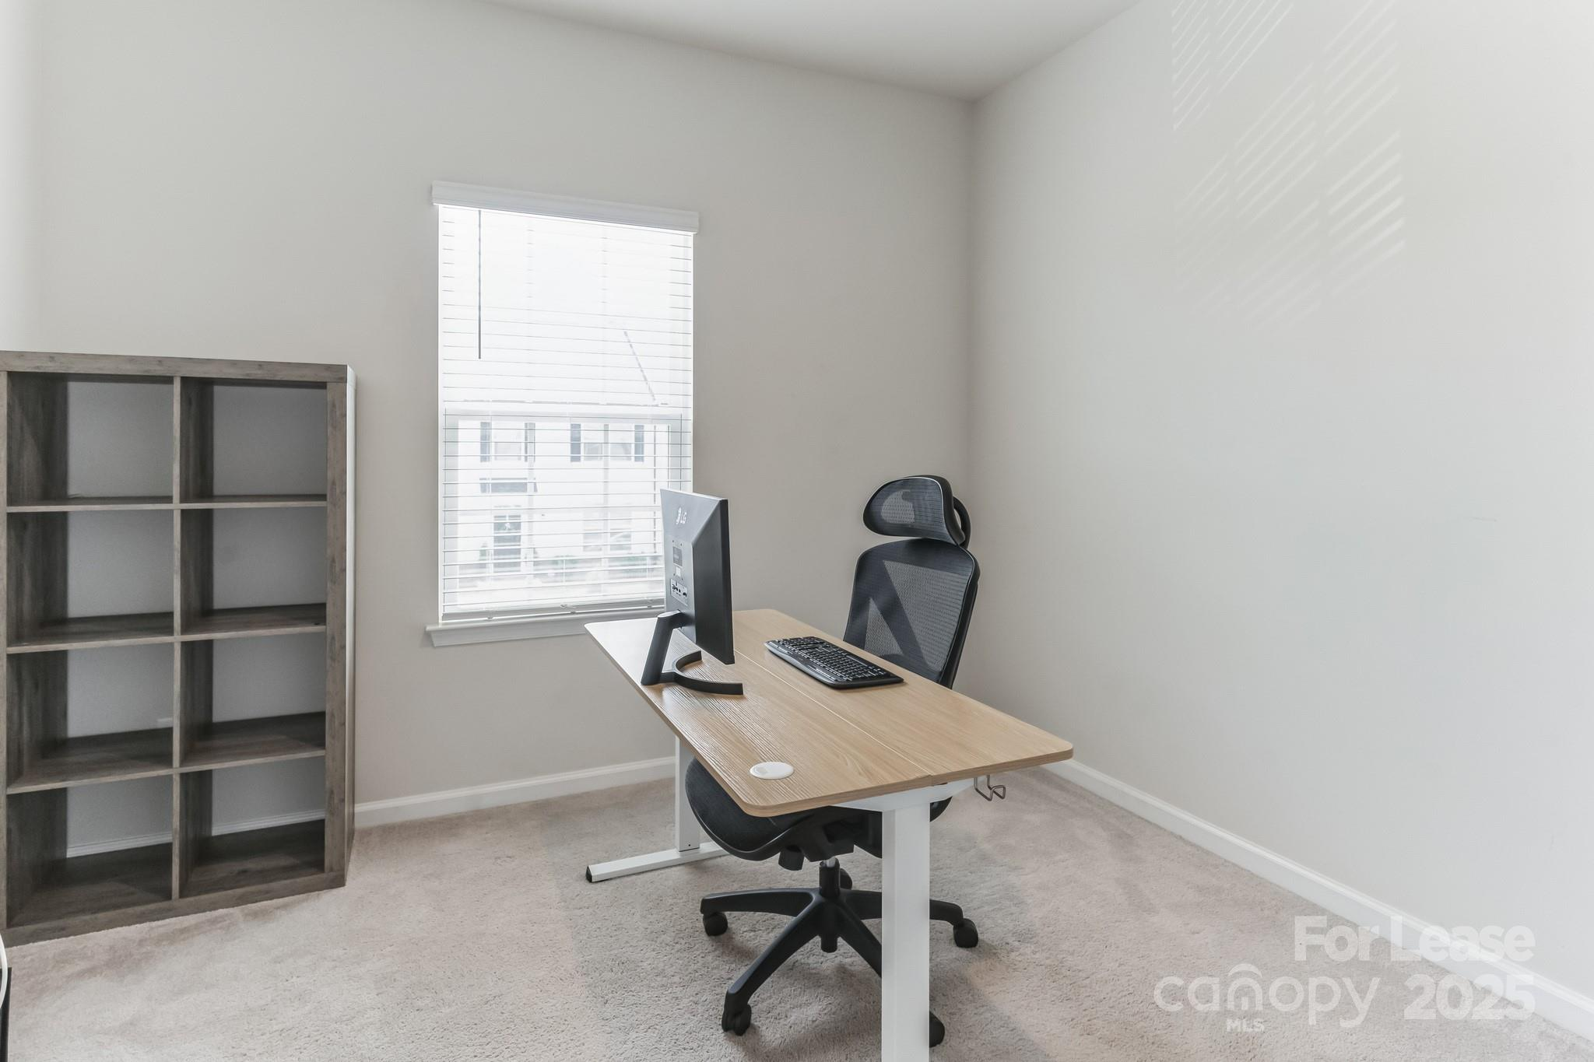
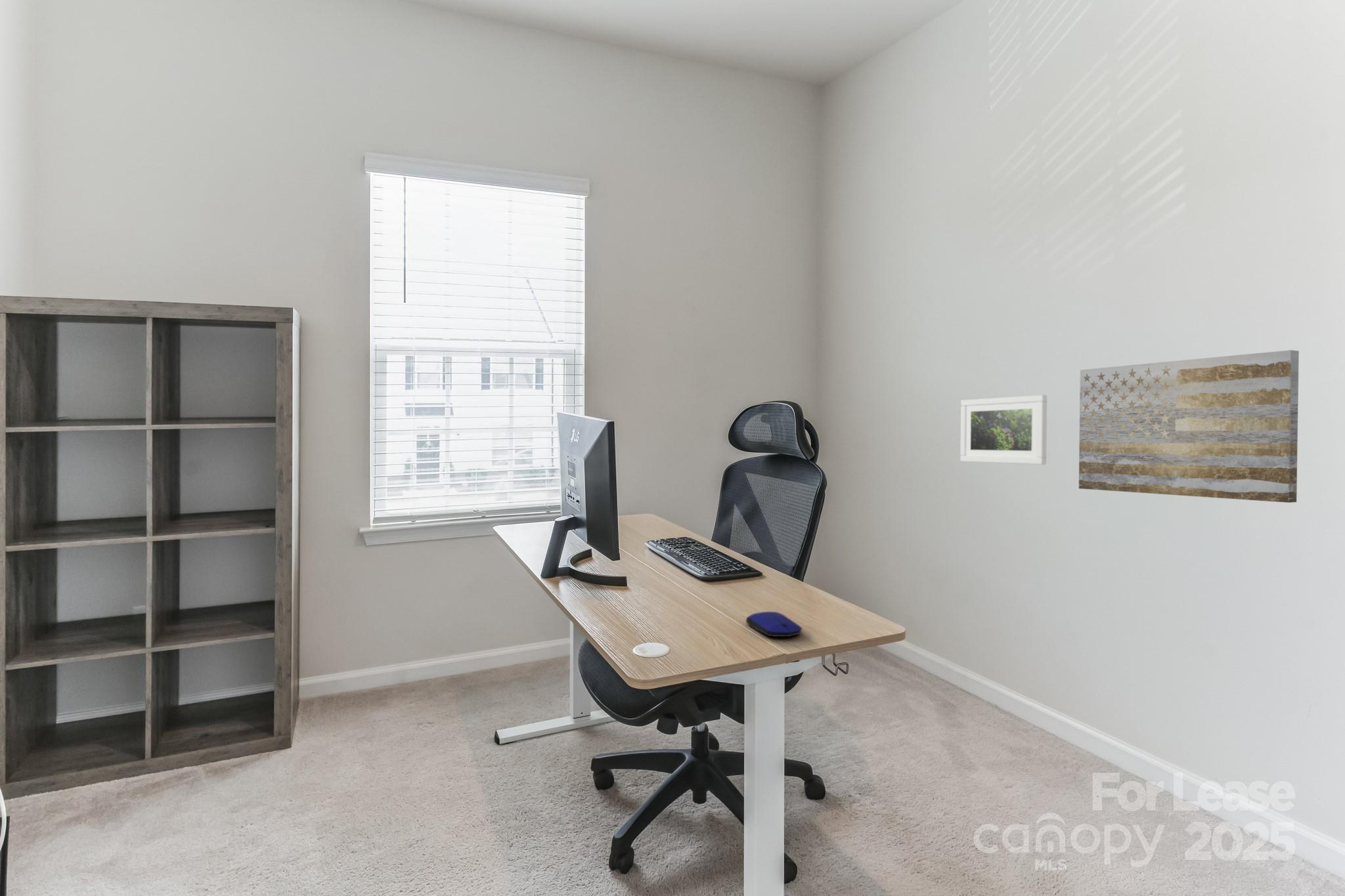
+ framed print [959,394,1047,465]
+ computer mouse [745,611,803,637]
+ wall art [1078,349,1300,503]
